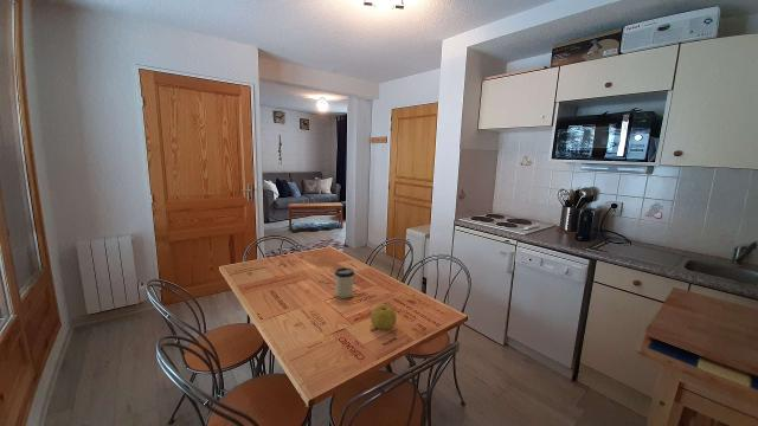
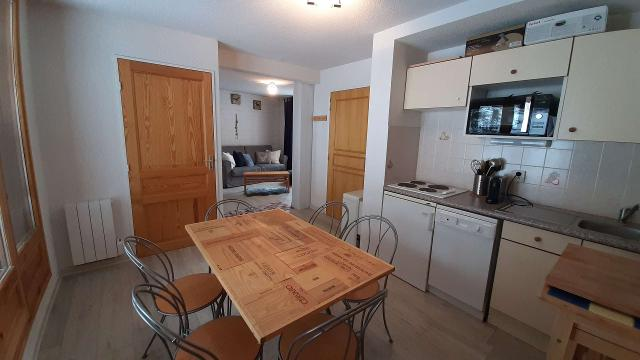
- fruit [370,304,398,330]
- cup [334,266,355,299]
